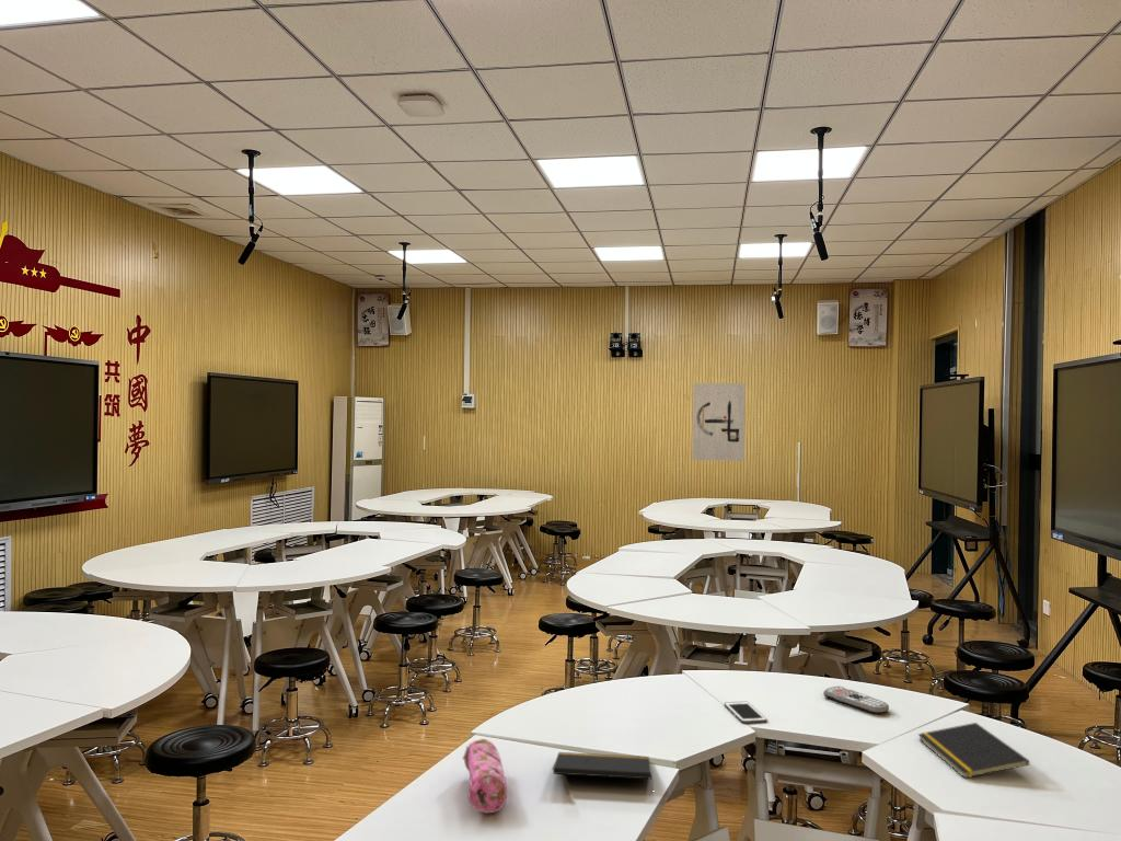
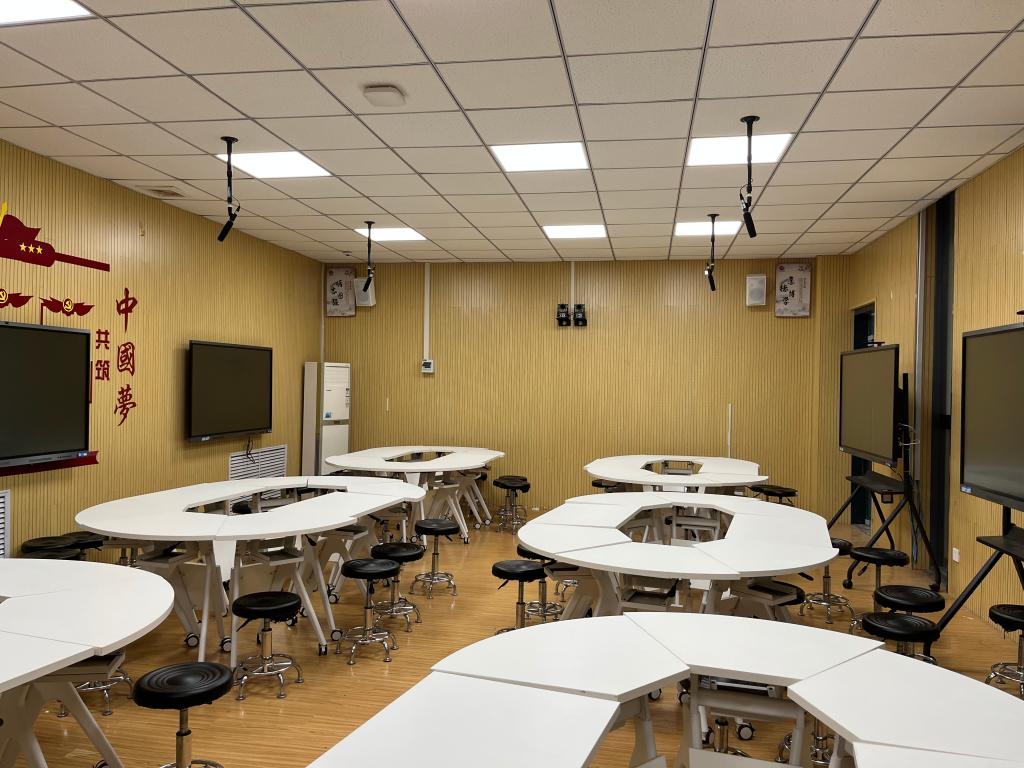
- wall art [692,382,747,462]
- notepad [917,722,1030,779]
- remote control [822,686,890,715]
- notepad [552,751,655,790]
- pencil case [461,738,508,814]
- cell phone [724,701,767,725]
